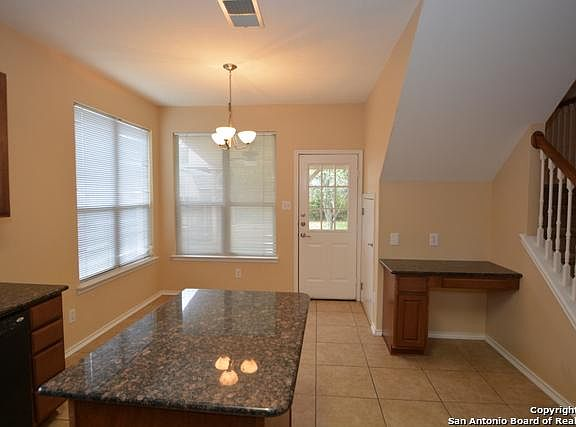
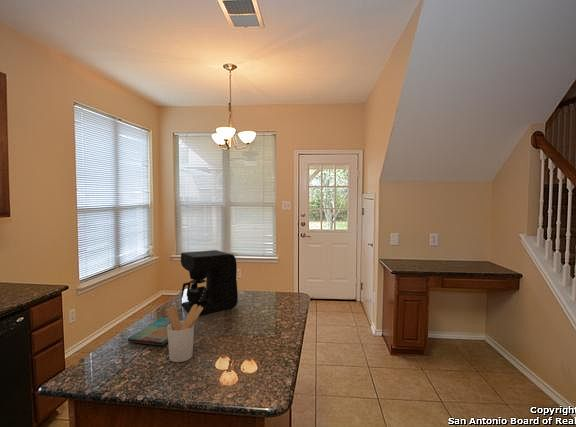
+ utensil holder [166,304,203,363]
+ coffee maker [180,249,239,316]
+ dish towel [127,316,185,347]
